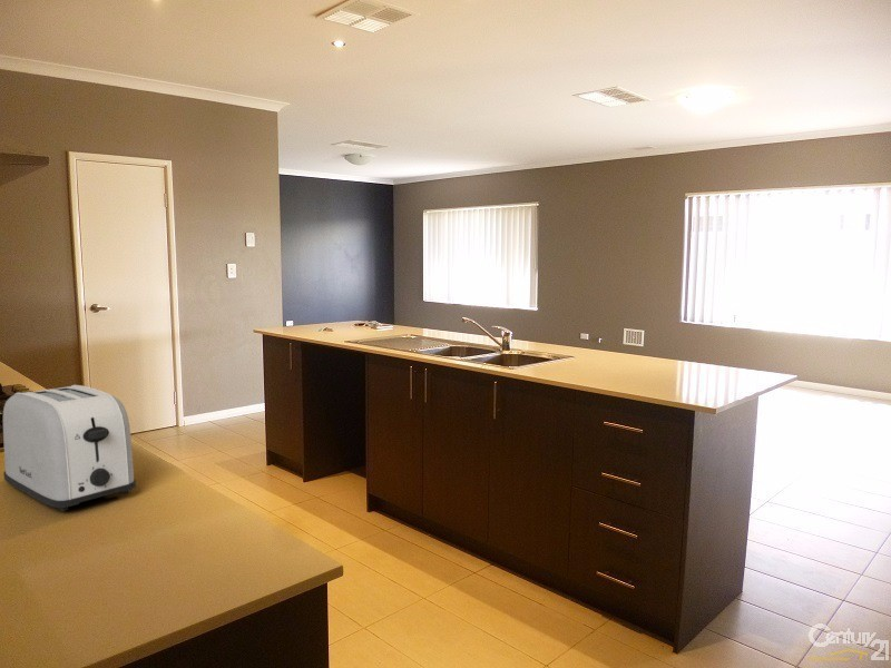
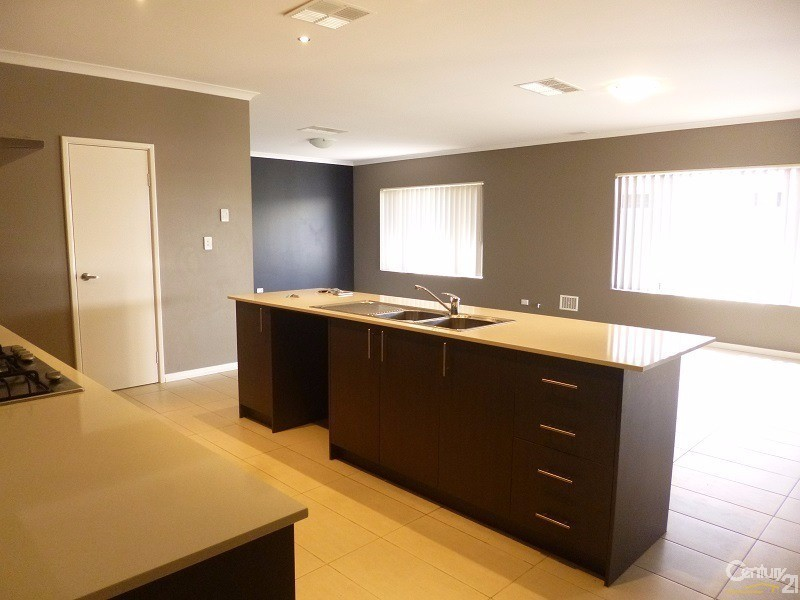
- toaster [2,384,137,512]
